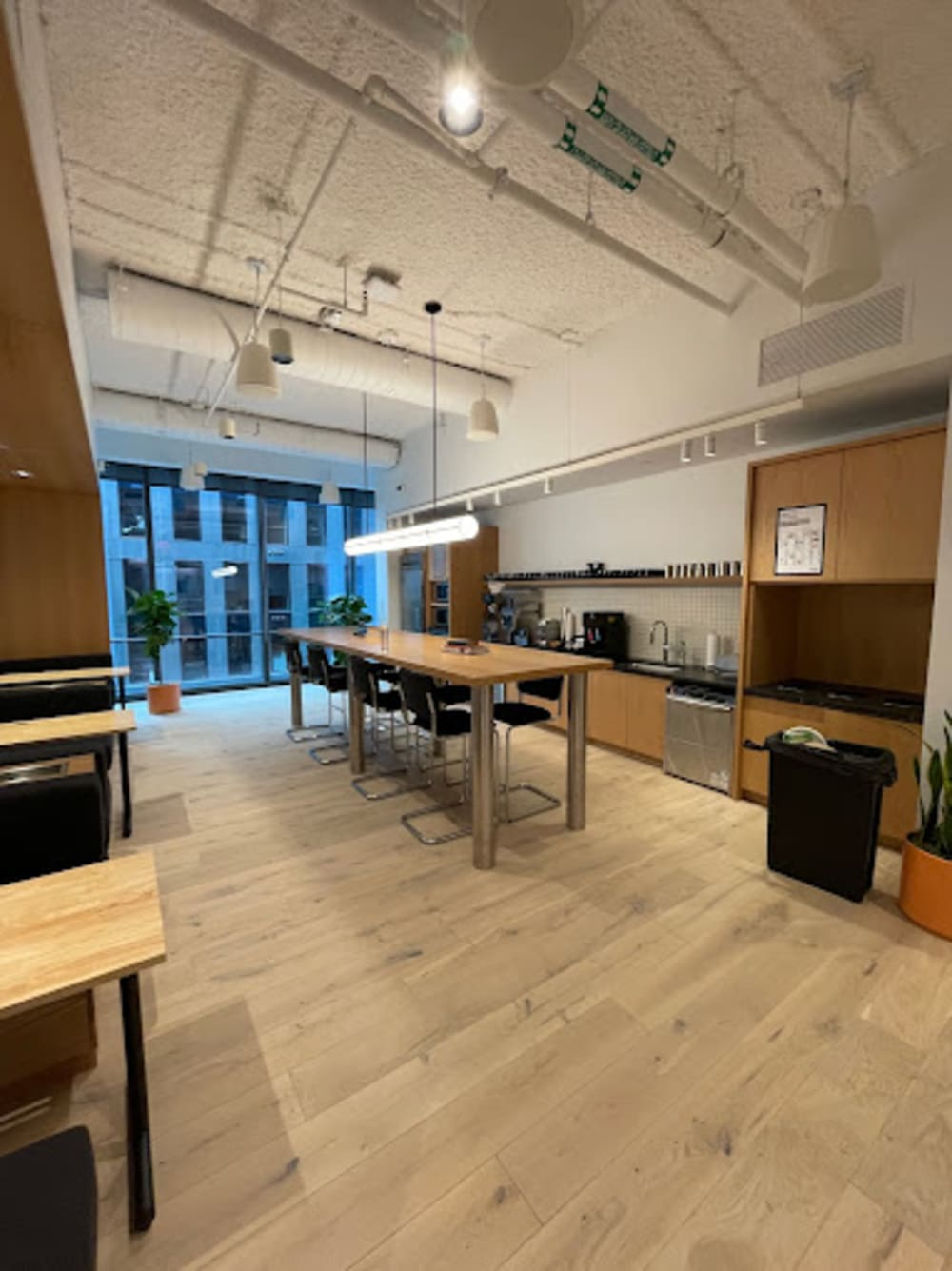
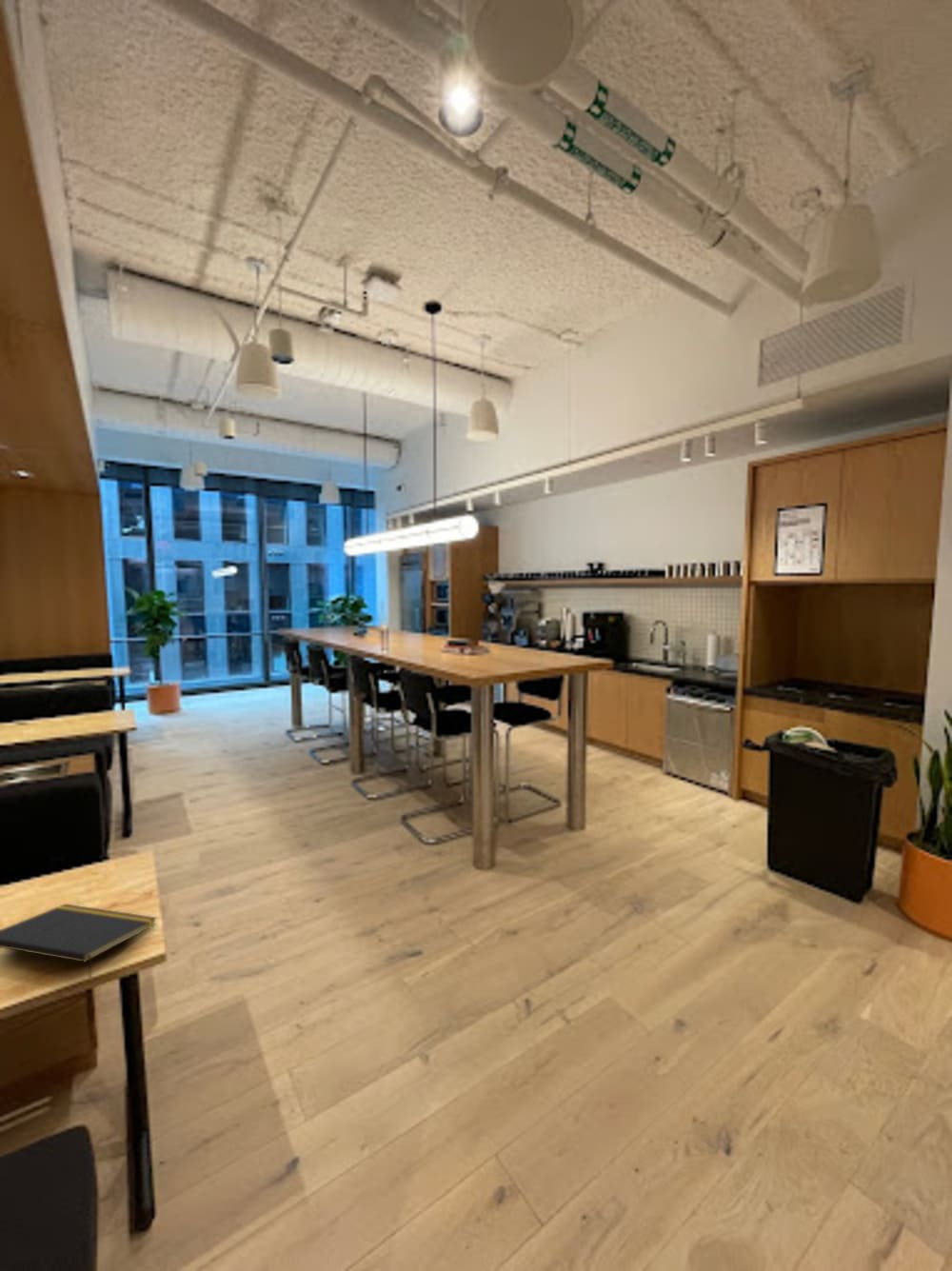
+ notepad [0,903,158,980]
